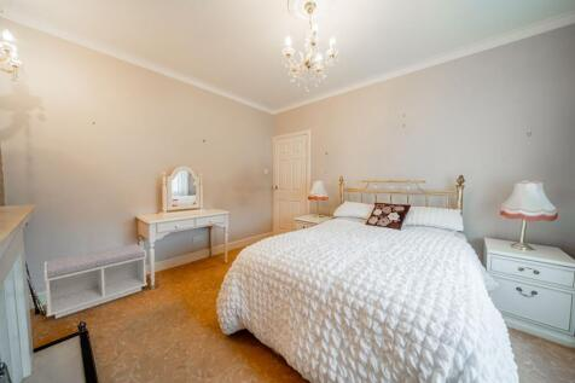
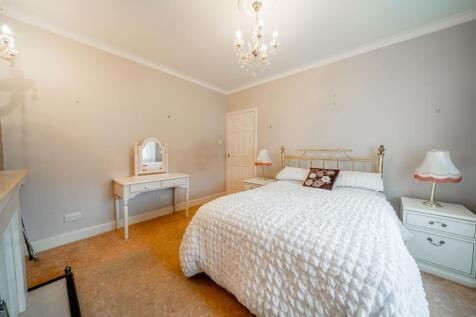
- bench [43,243,149,319]
